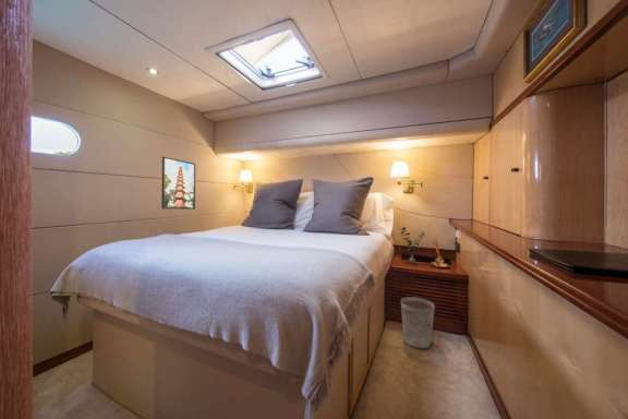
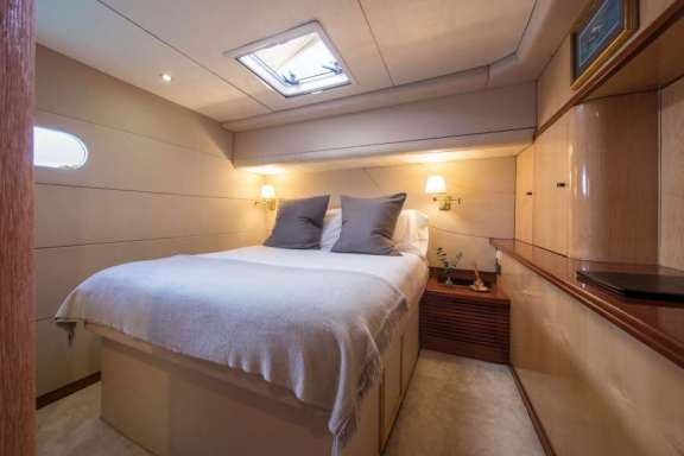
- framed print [160,156,196,211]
- wastebasket [400,296,436,349]
